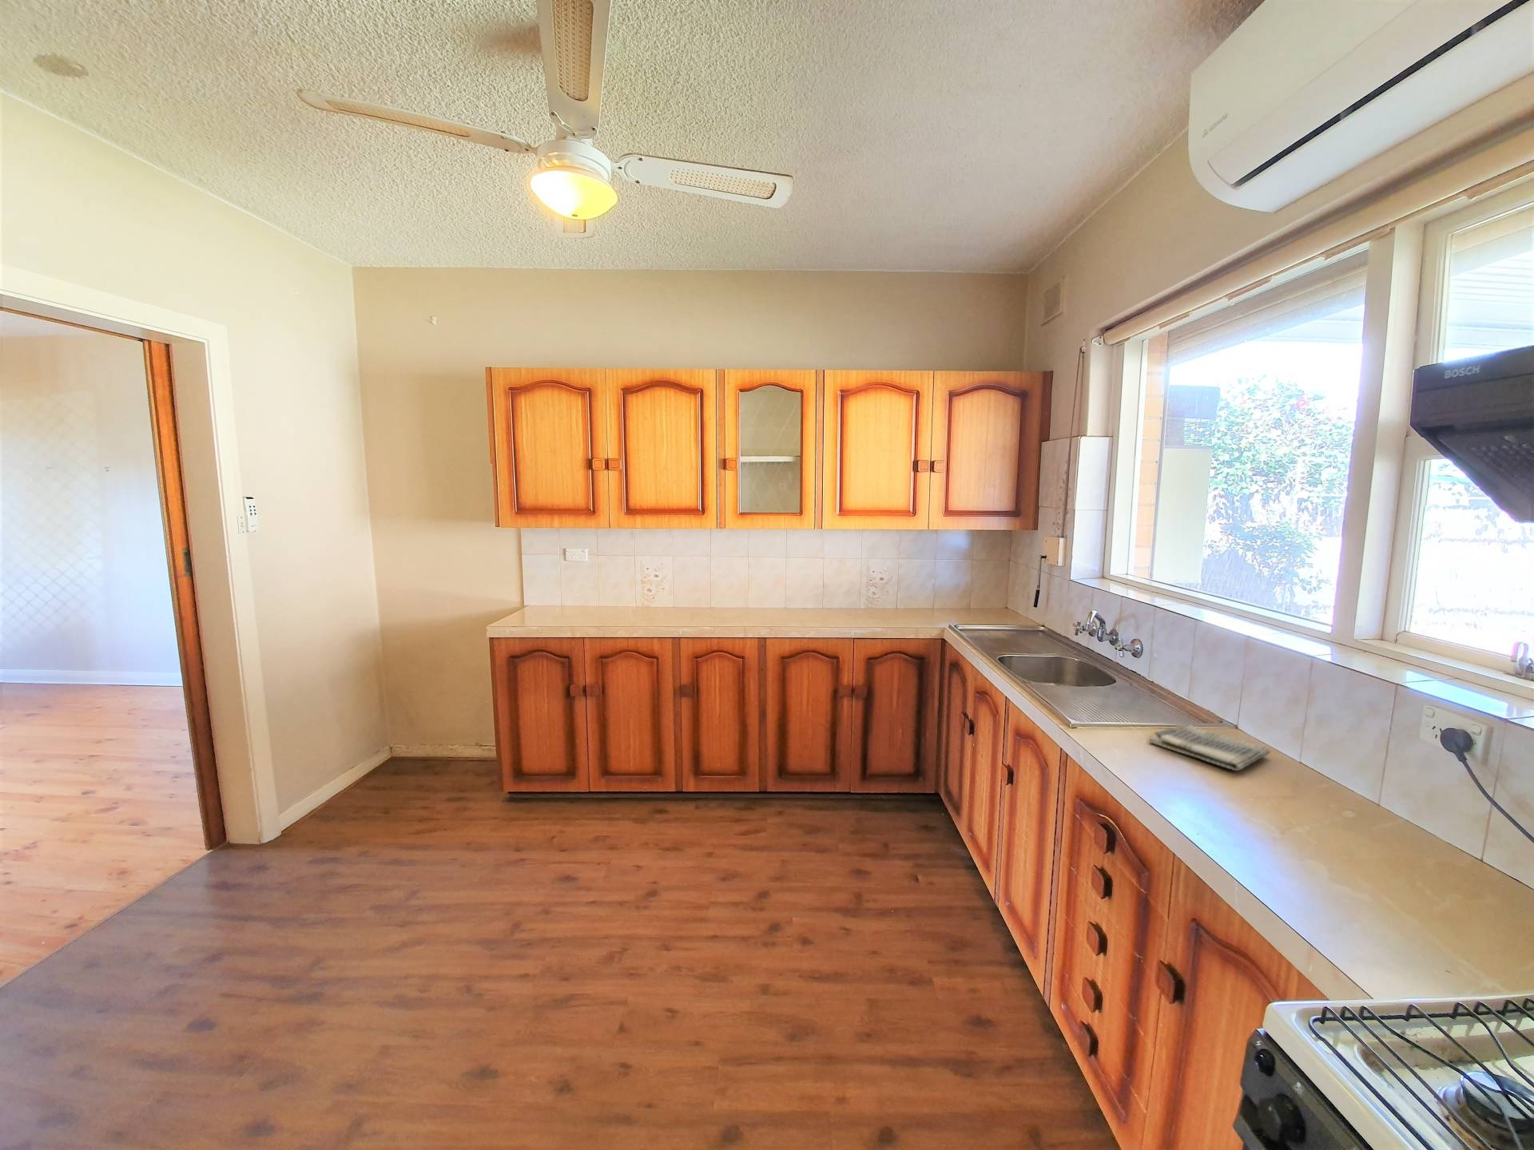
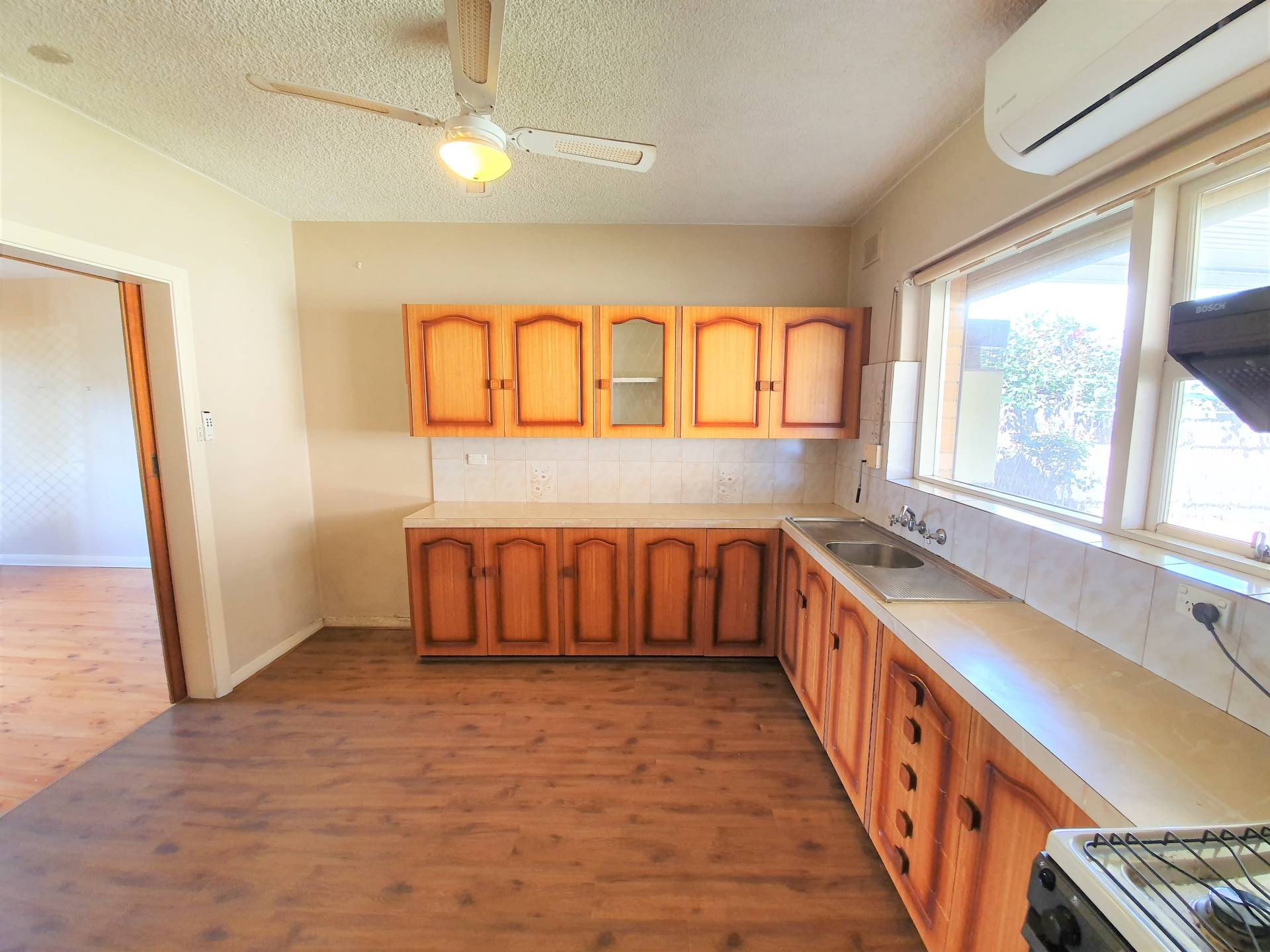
- dish towel [1149,724,1271,772]
